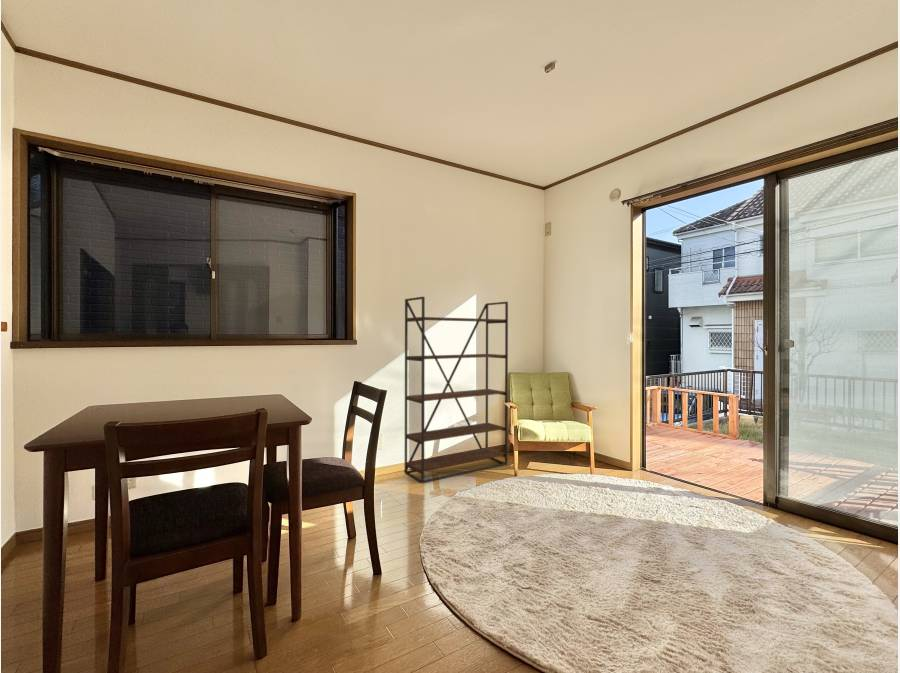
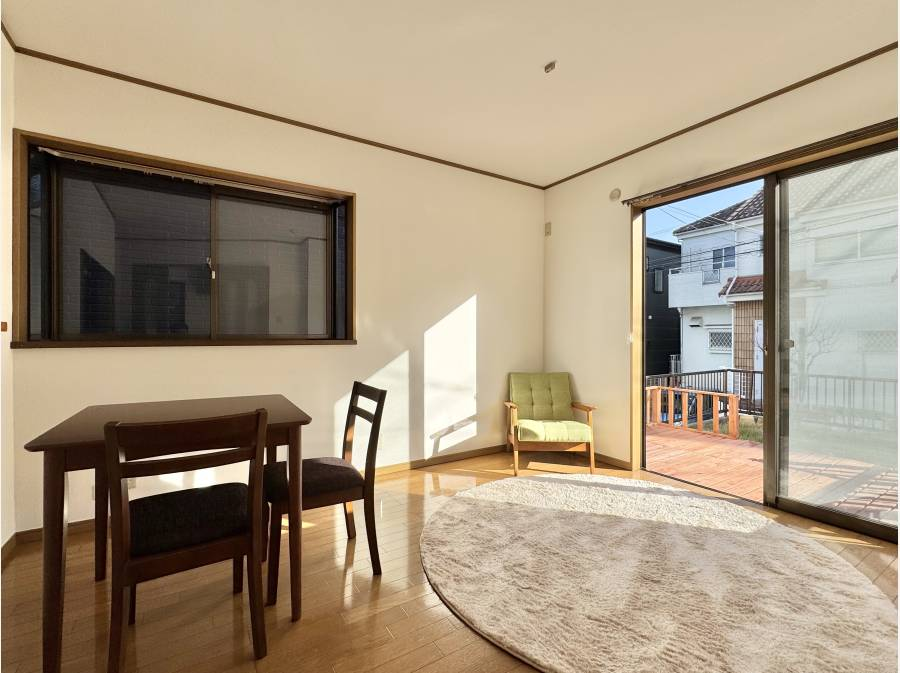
- bookshelf [403,296,509,484]
